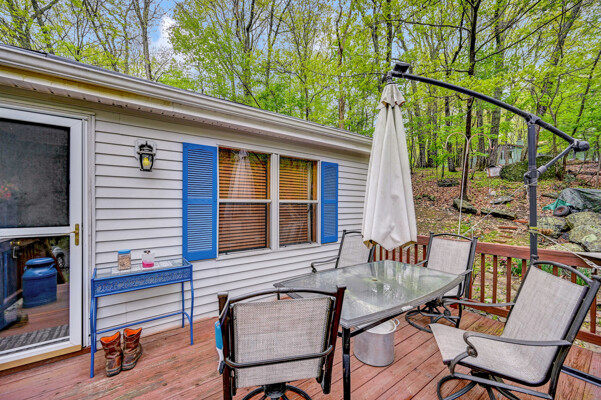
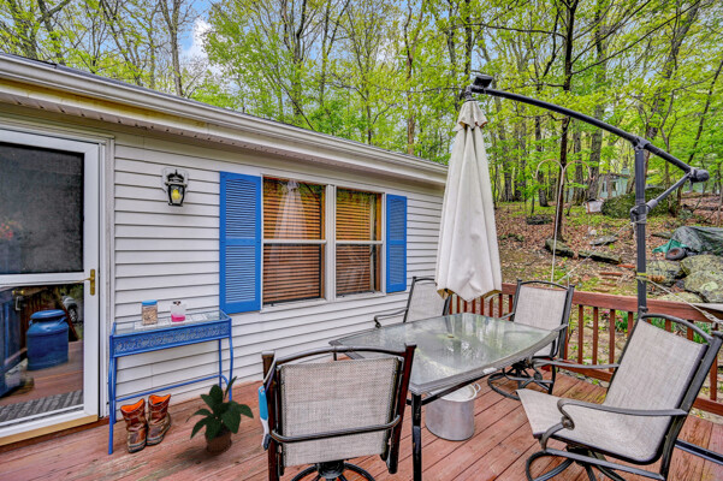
+ potted plant [184,375,255,457]
